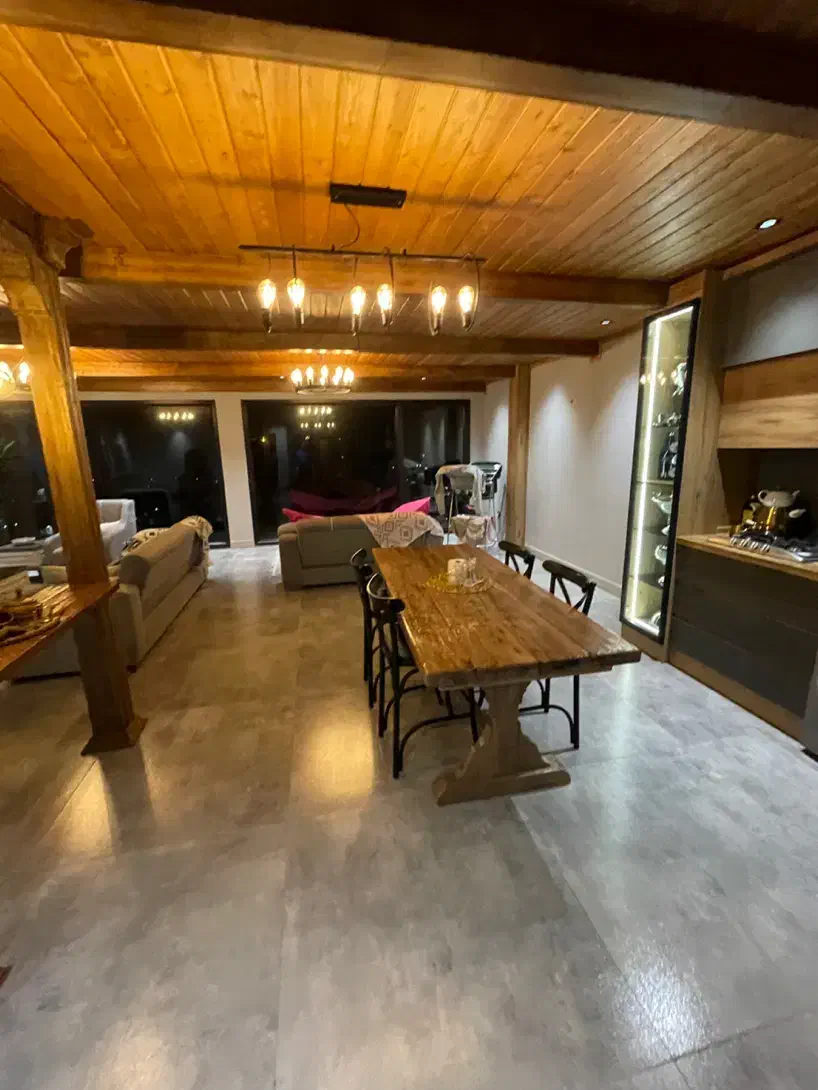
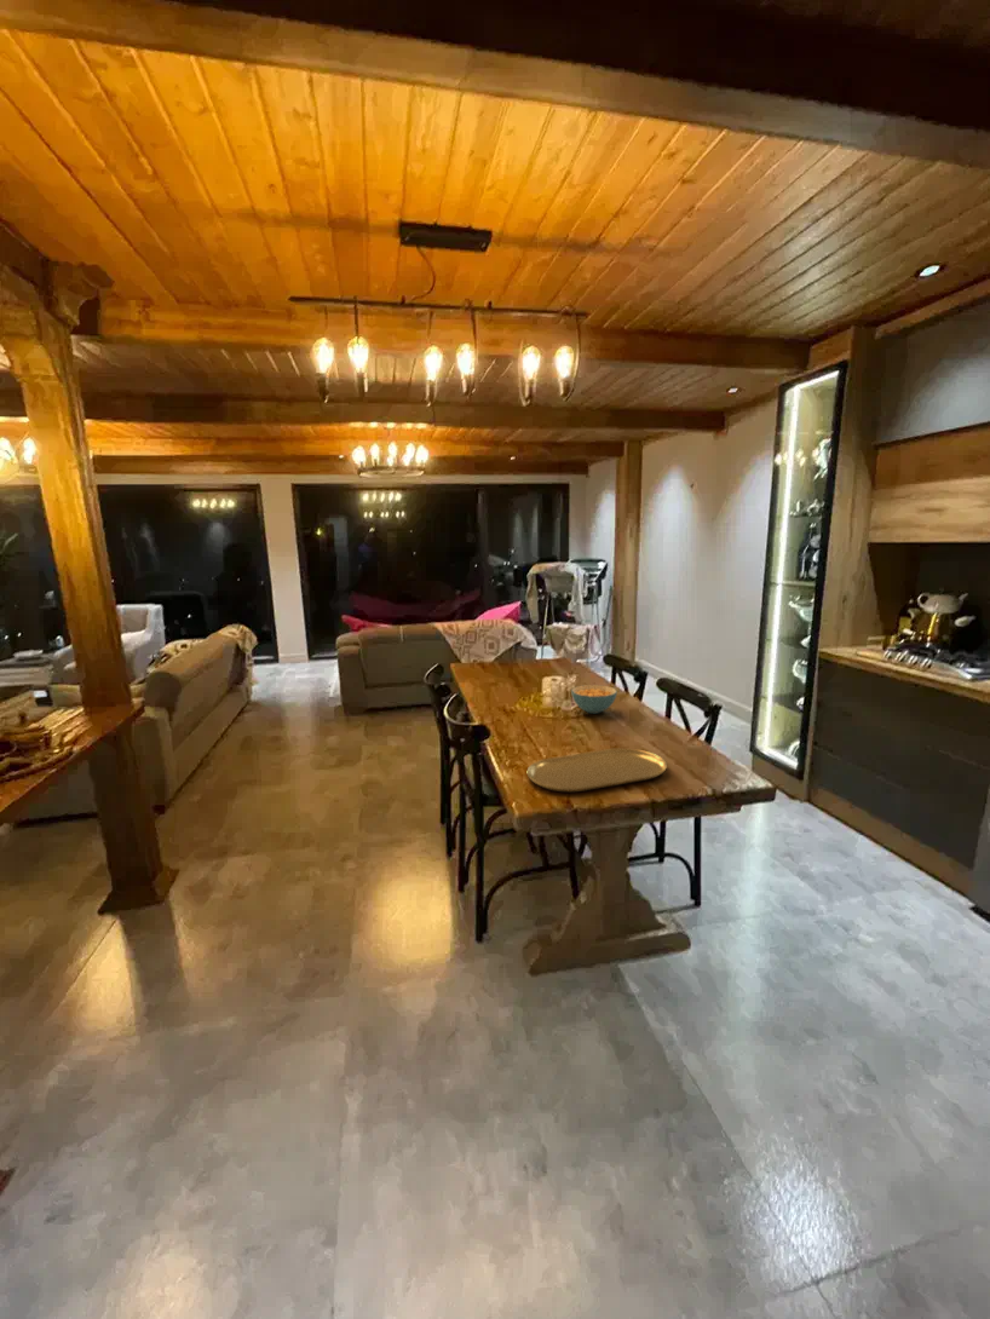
+ placemat [526,747,668,794]
+ cereal bowl [570,684,618,715]
